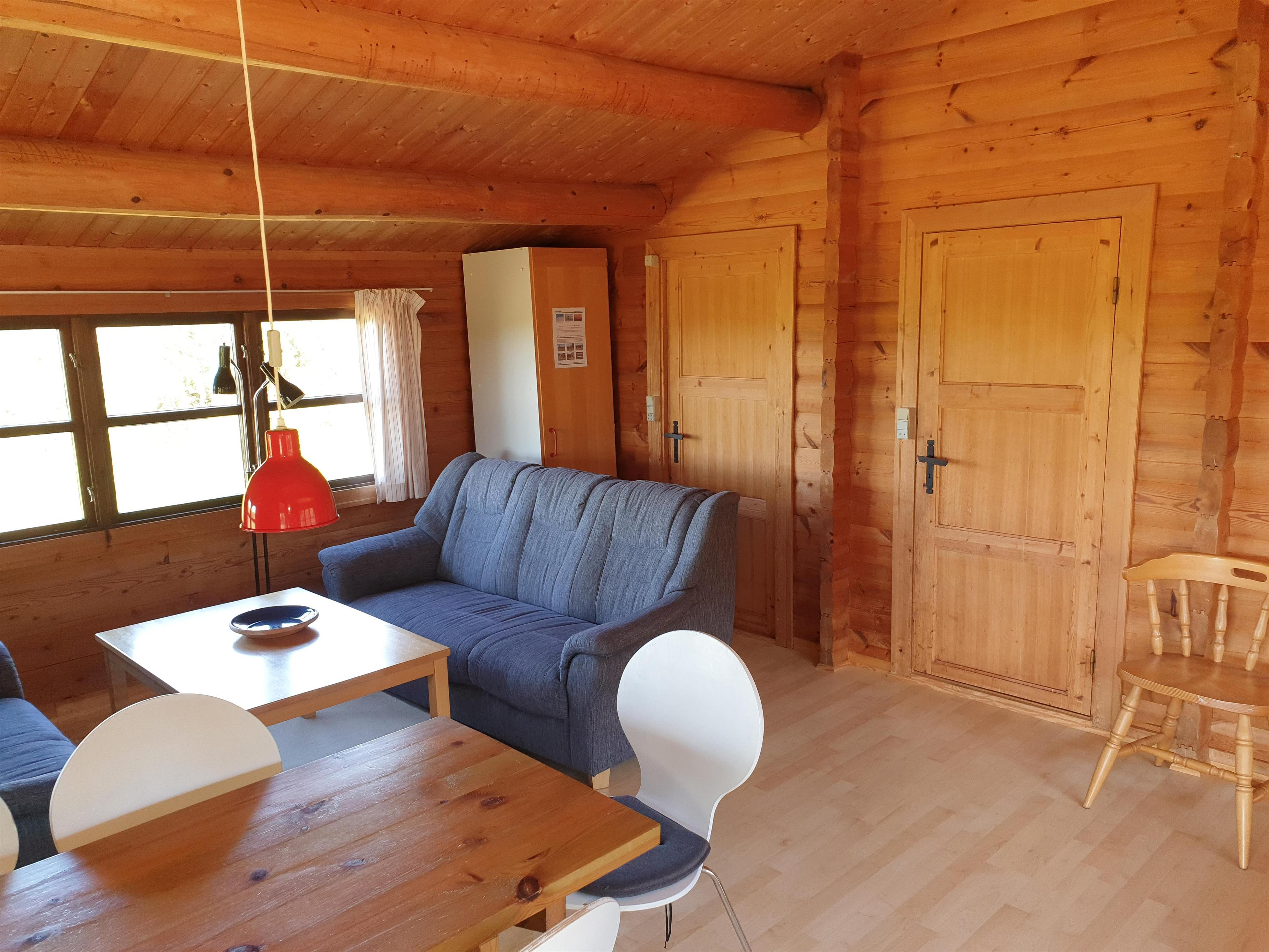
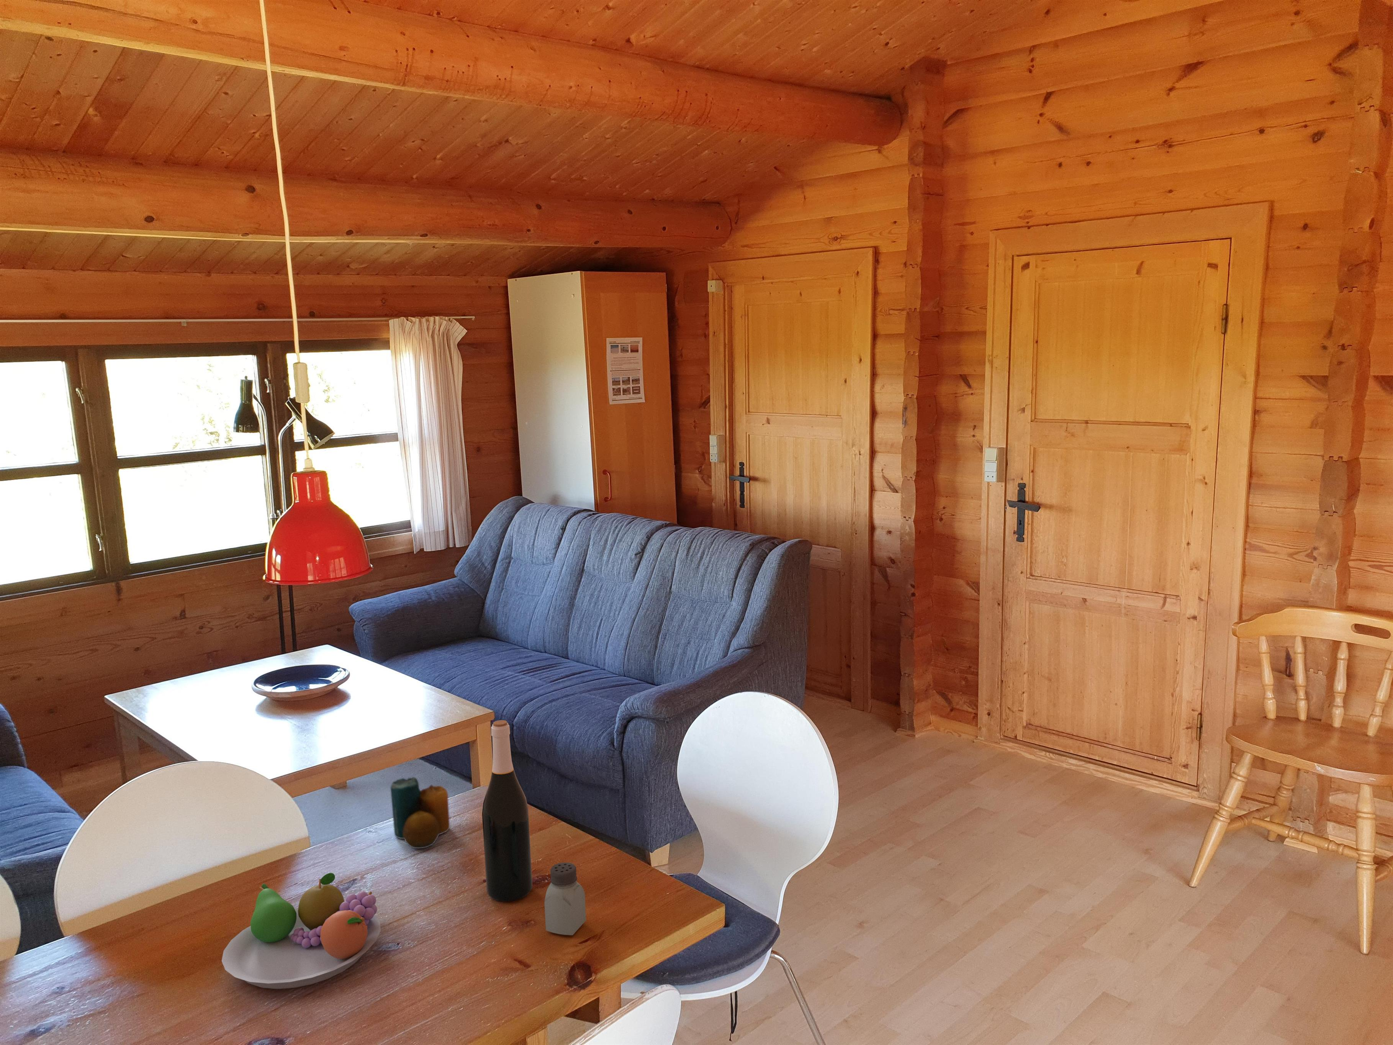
+ fruit bowl [222,873,381,989]
+ candle [390,776,450,849]
+ wine bottle [482,720,532,901]
+ saltshaker [543,862,586,936]
